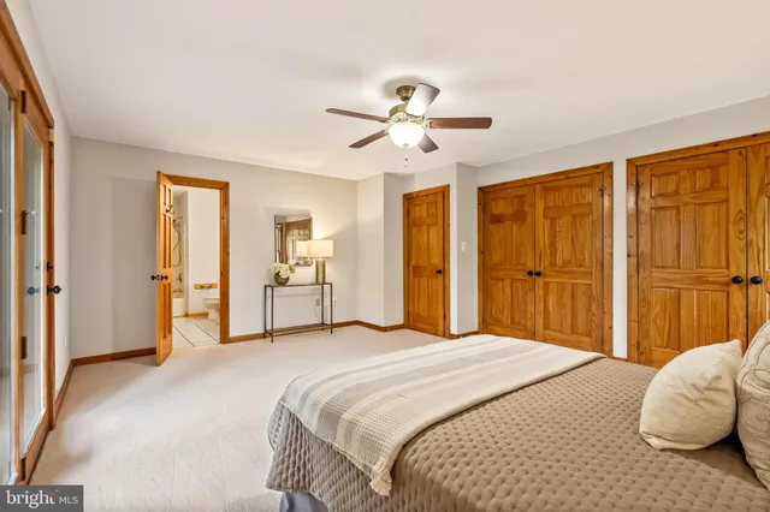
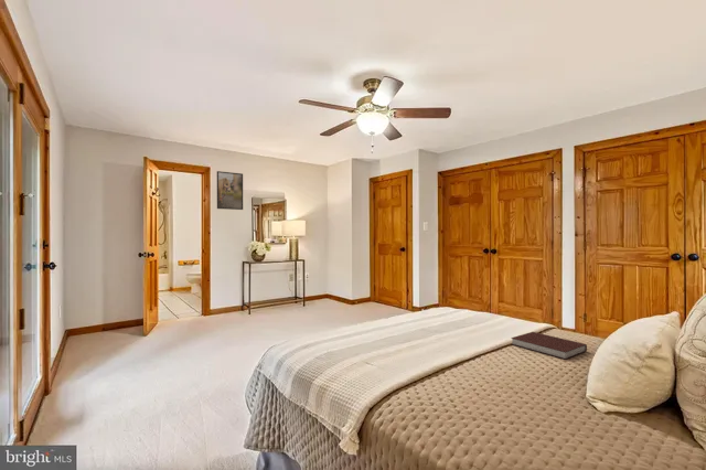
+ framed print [216,170,244,211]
+ notebook [510,331,588,361]
